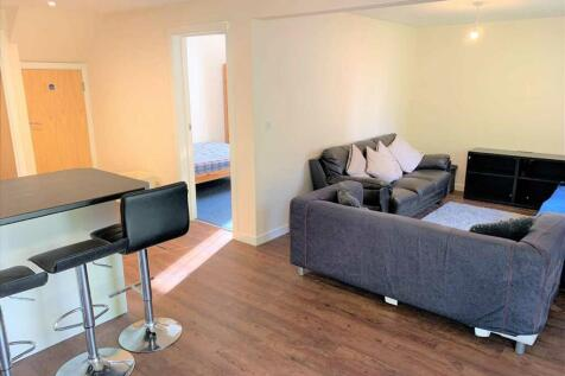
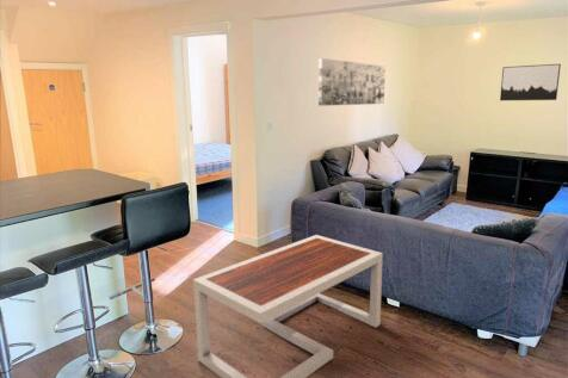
+ wall art [317,57,387,107]
+ wall art [499,63,562,101]
+ coffee table [192,234,384,378]
